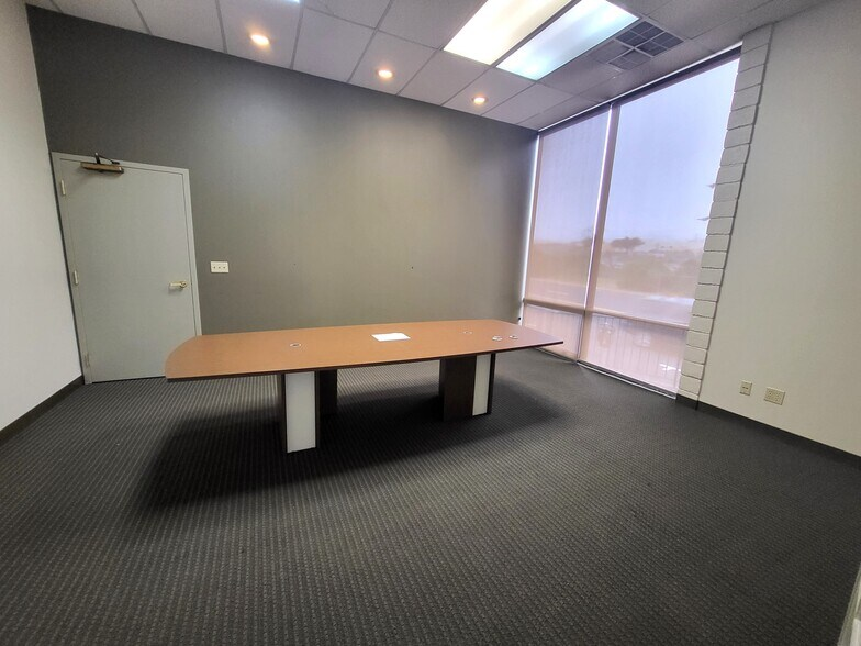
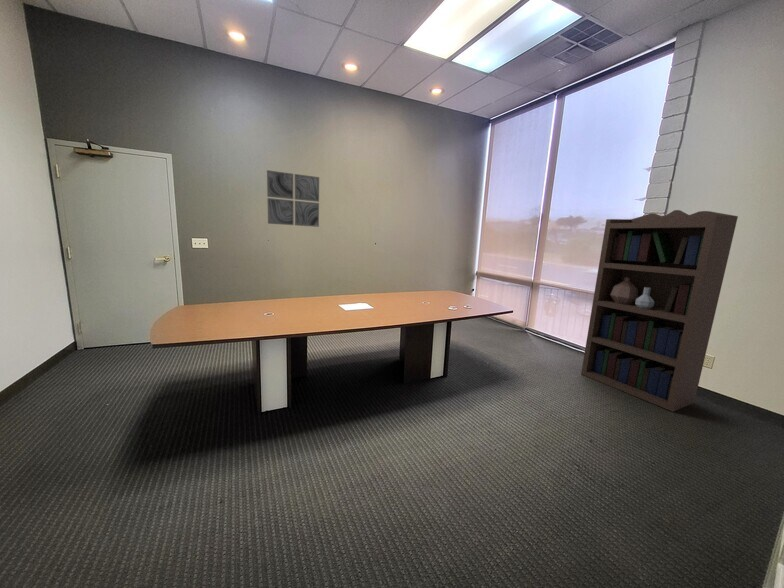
+ wall art [266,169,320,228]
+ bookcase [580,209,739,413]
